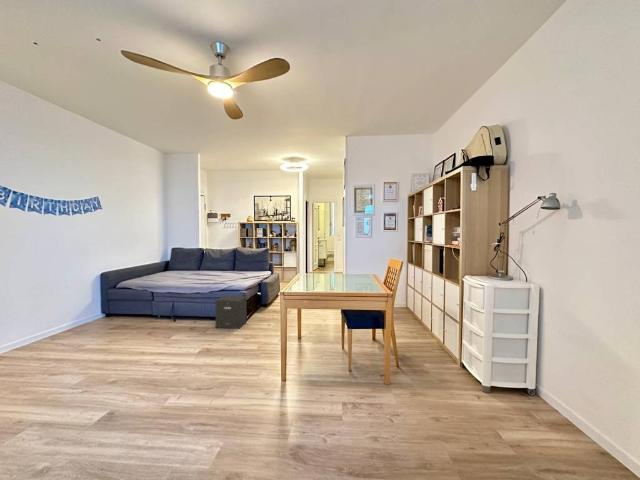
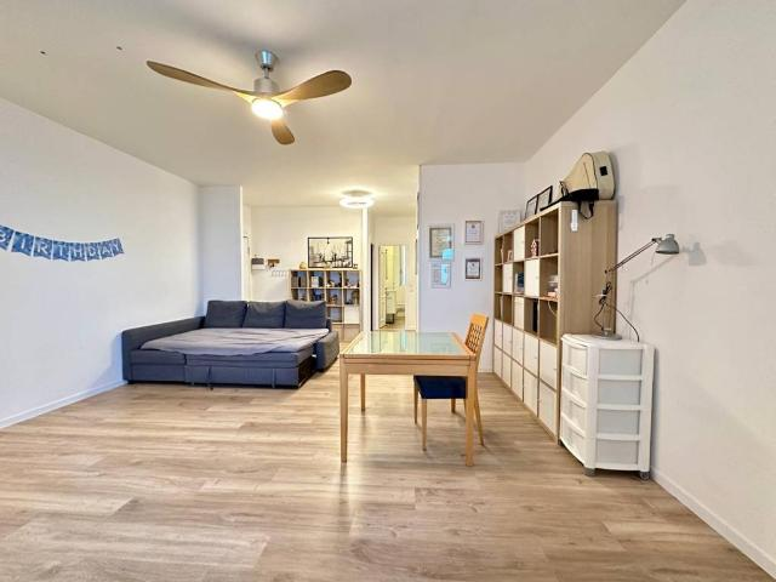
- speaker [215,295,247,330]
